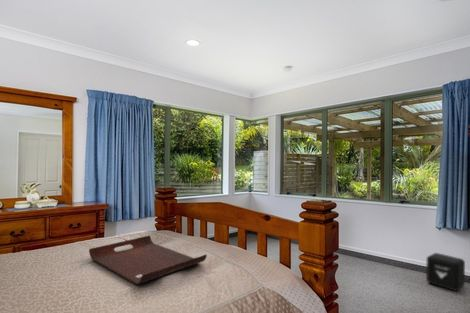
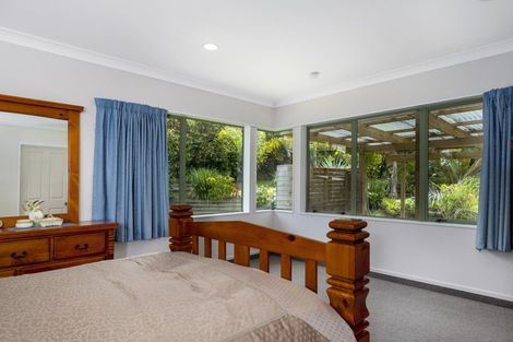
- serving tray [88,235,208,286]
- air purifier [425,252,466,292]
